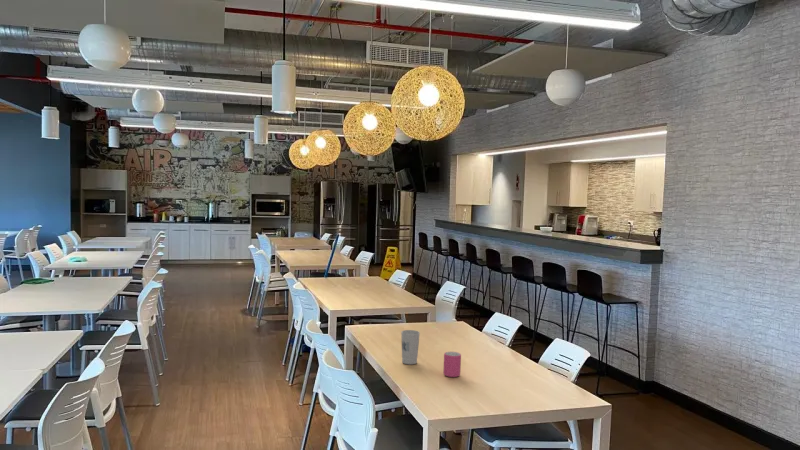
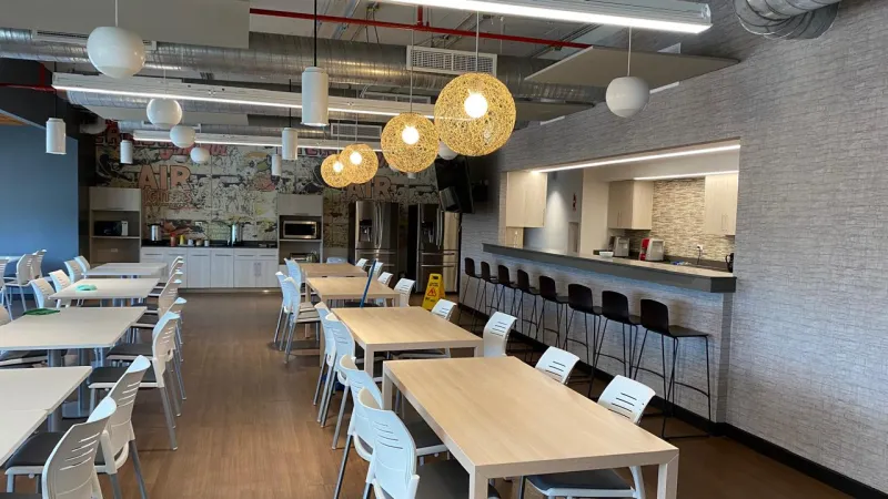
- cup [400,329,421,365]
- mug [442,351,462,378]
